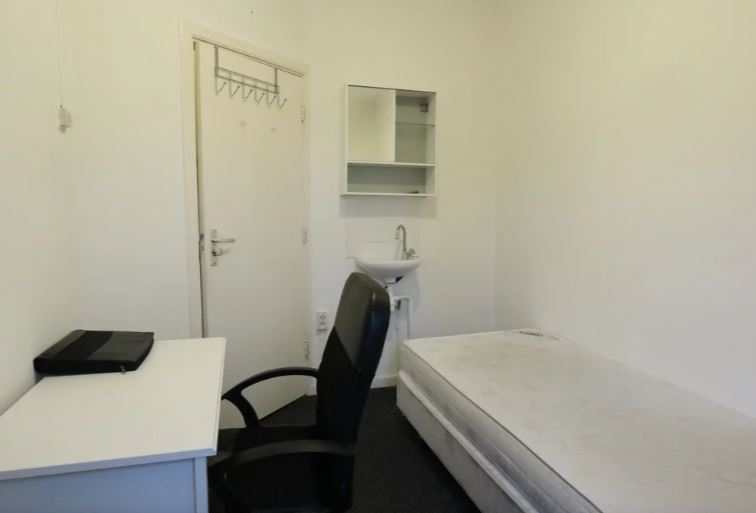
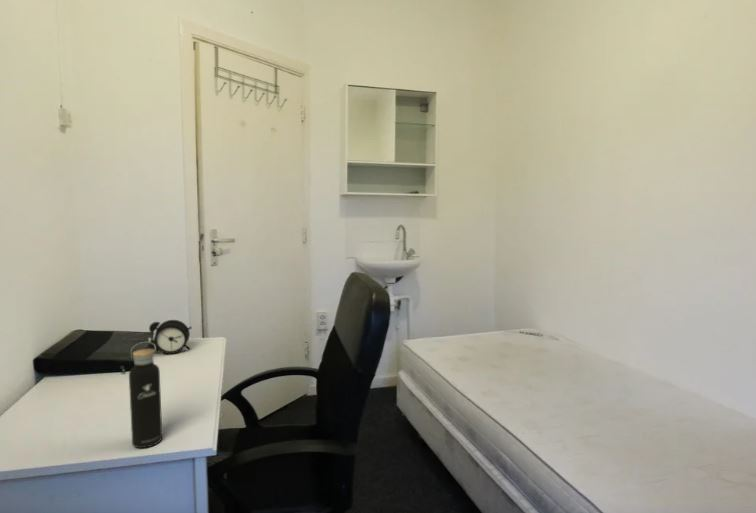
+ water bottle [128,341,163,449]
+ alarm clock [147,319,193,355]
